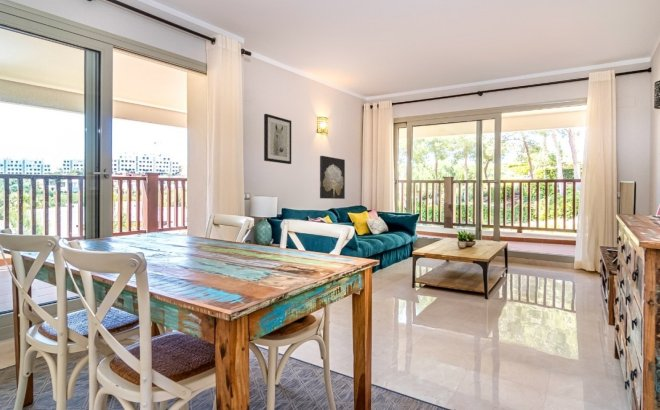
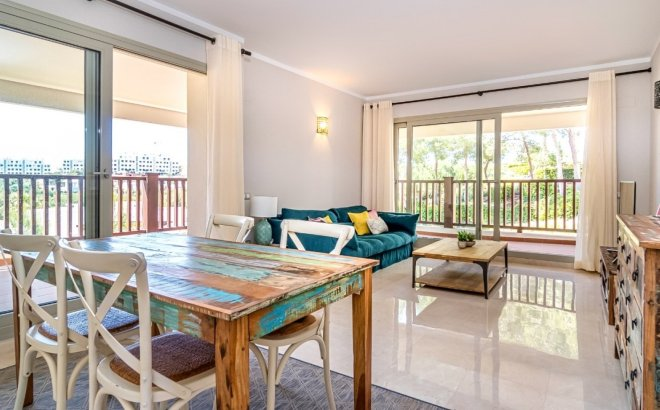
- wall art [319,155,346,200]
- wall art [263,113,292,165]
